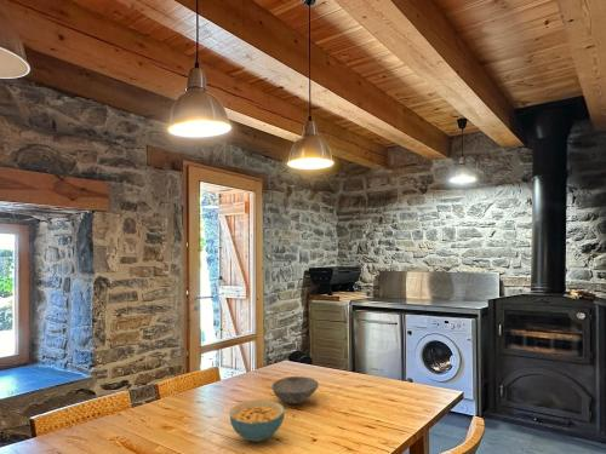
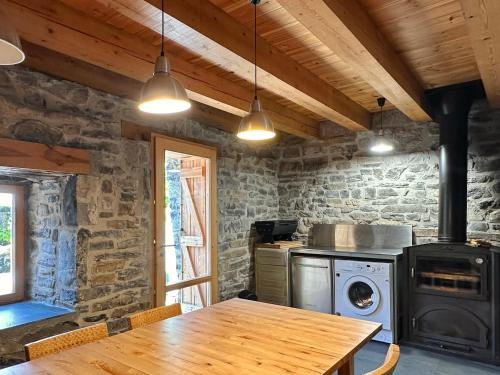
- bowl [270,375,320,406]
- cereal bowl [229,398,286,443]
